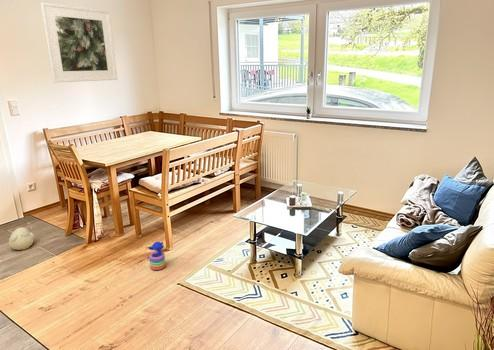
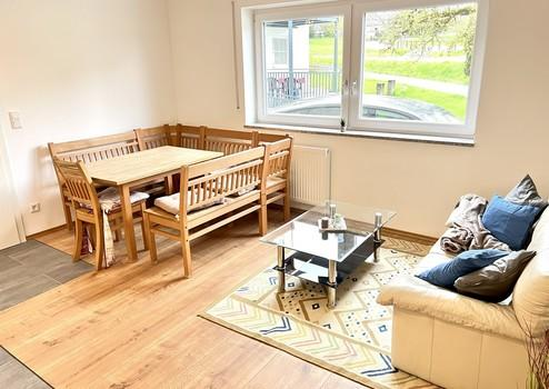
- plush toy [8,222,35,251]
- stacking toy [148,241,167,271]
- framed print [40,2,118,83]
